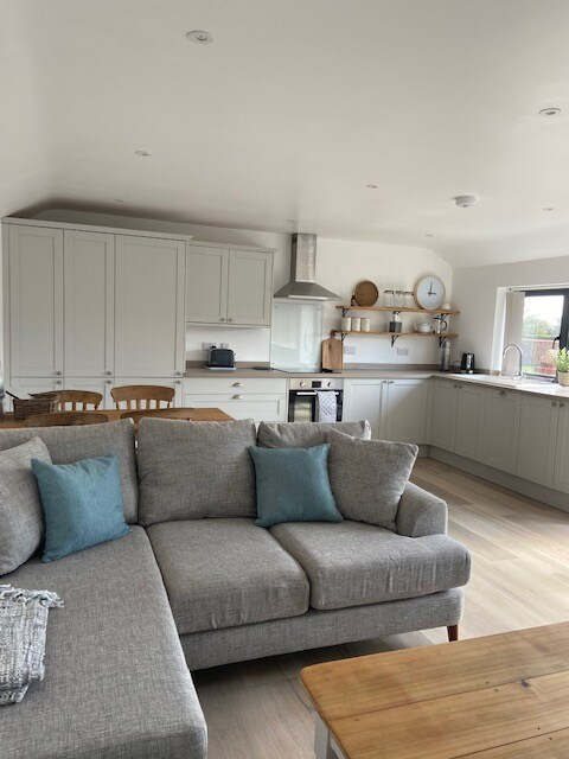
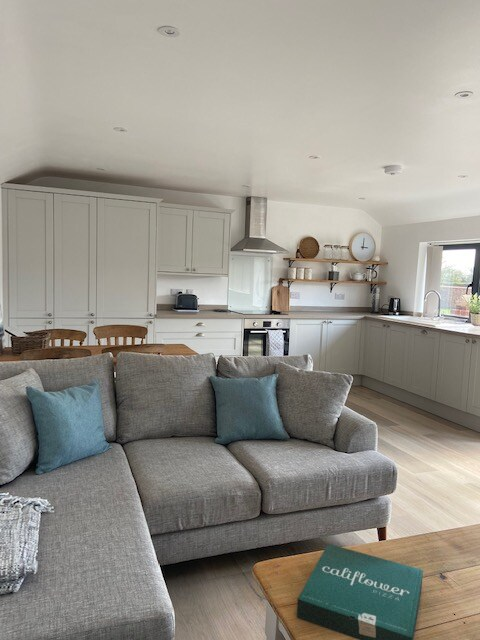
+ pizza box [296,543,424,640]
